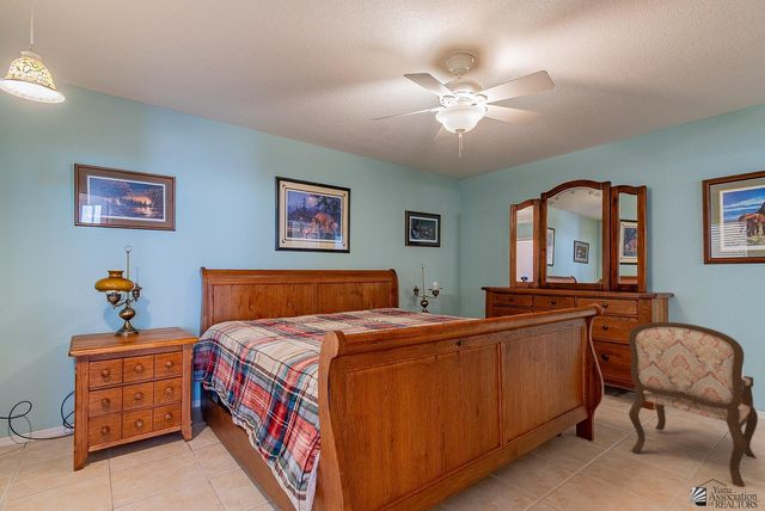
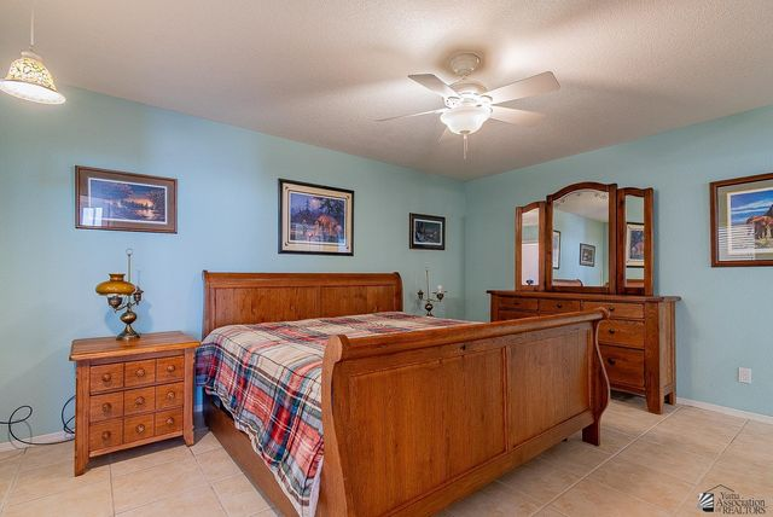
- armchair [628,321,759,488]
